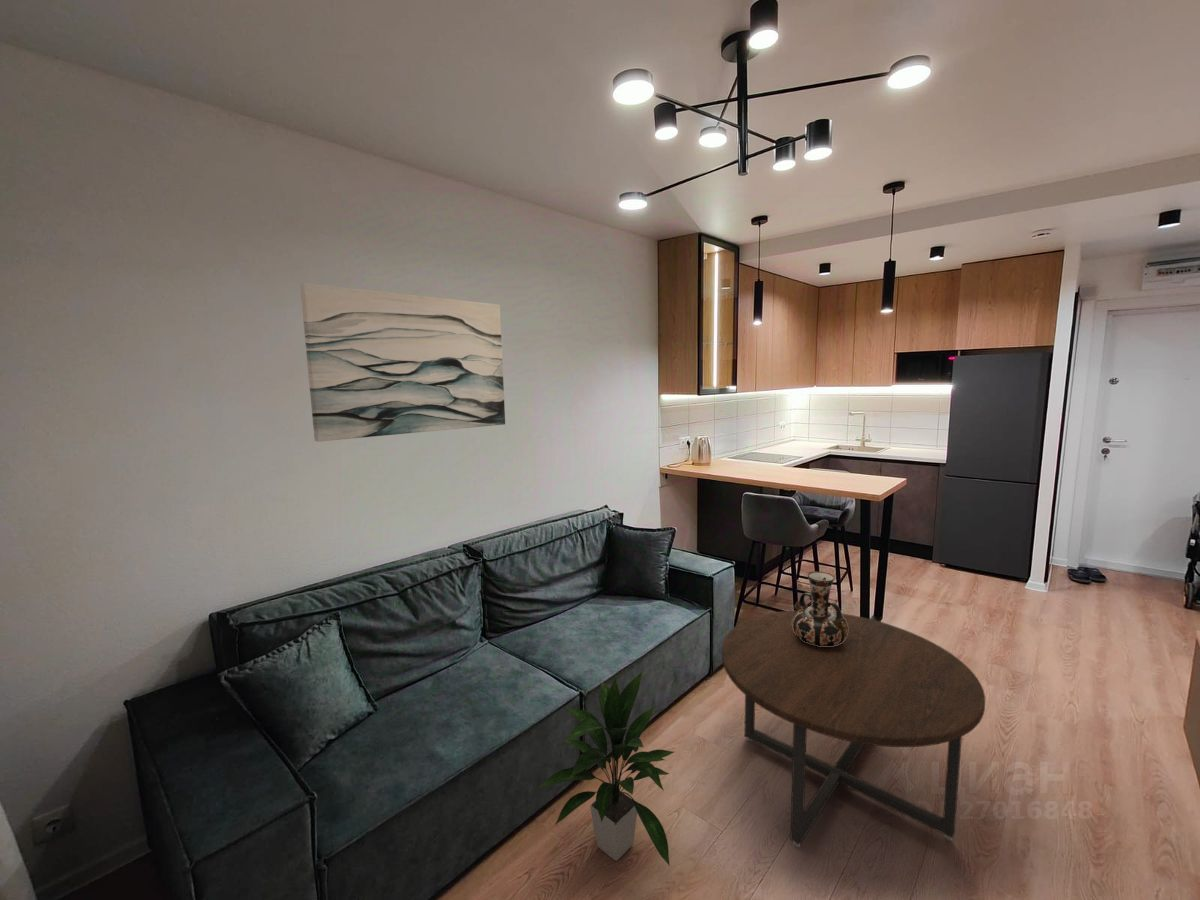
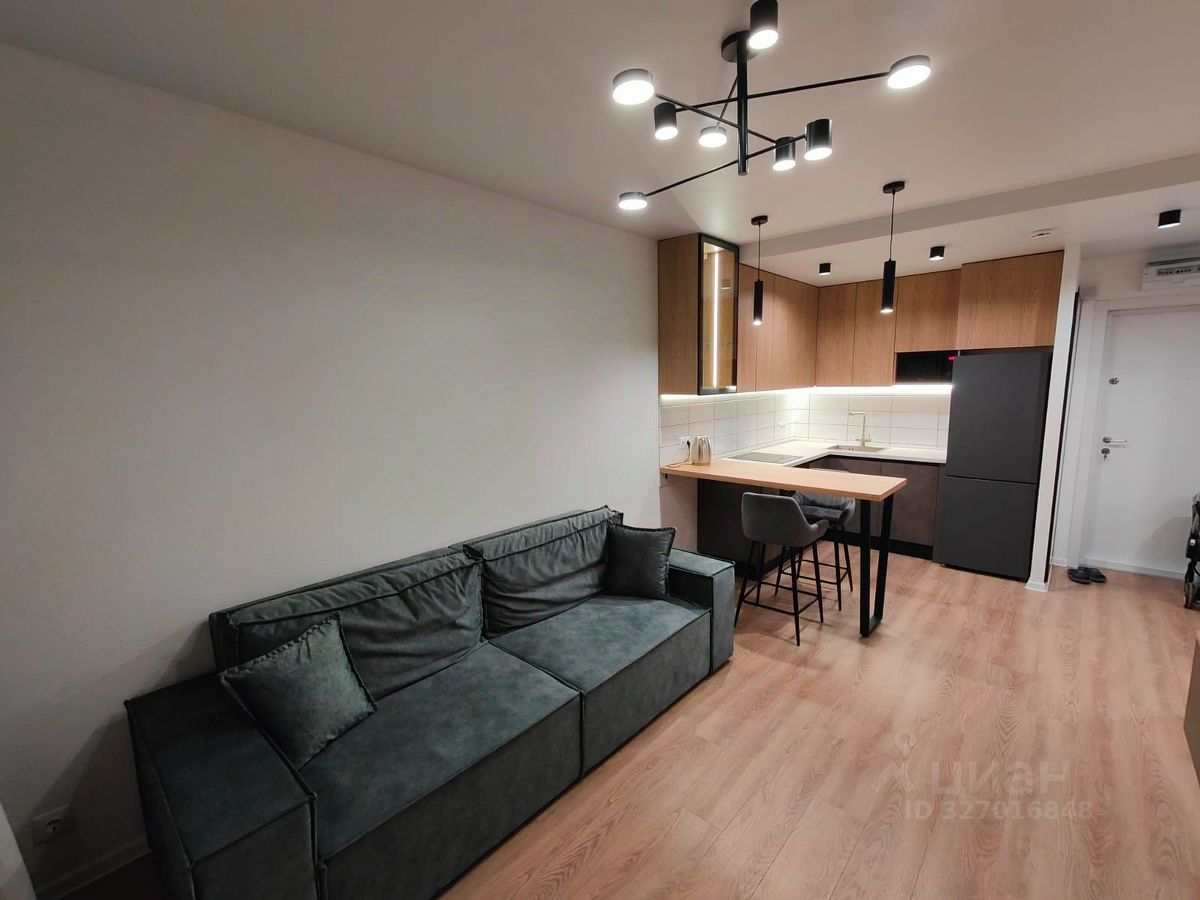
- coffee table [721,610,986,848]
- wall art [299,282,506,443]
- decorative vase [792,570,848,646]
- indoor plant [537,670,675,867]
